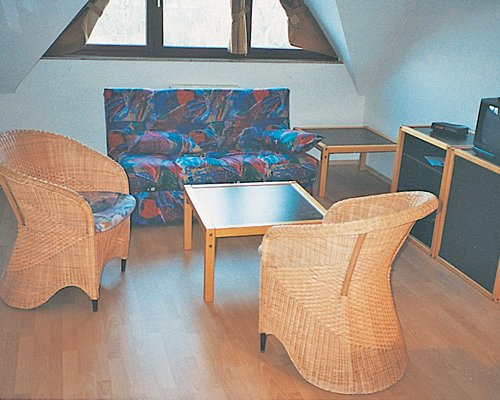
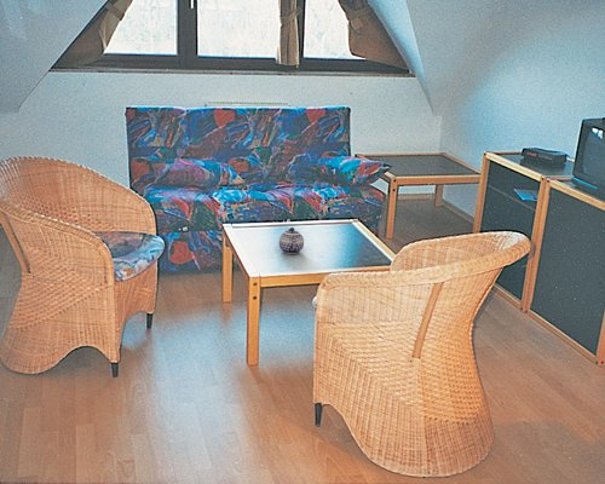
+ teapot [278,226,305,255]
